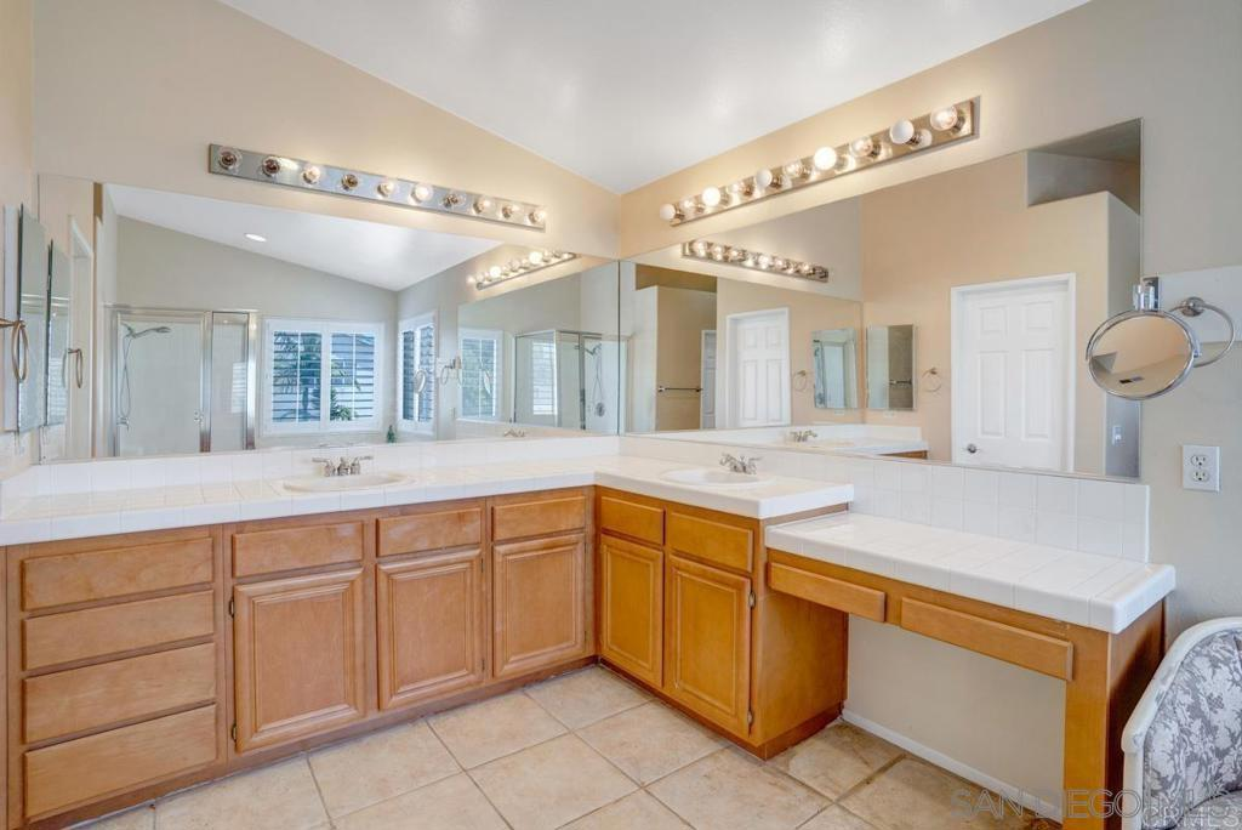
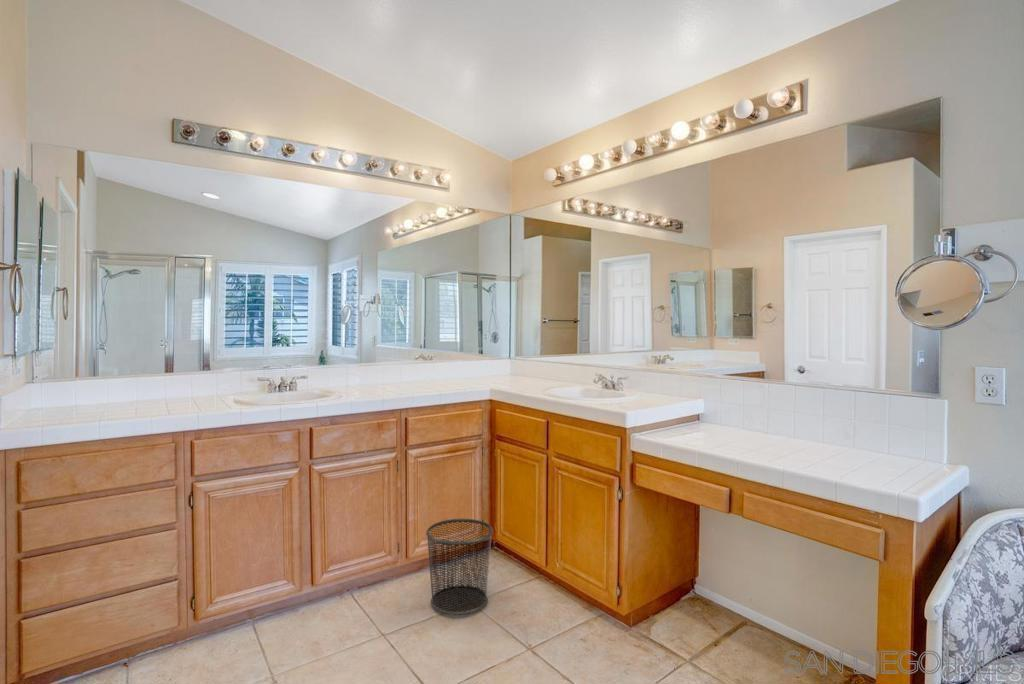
+ waste bin [425,518,494,616]
